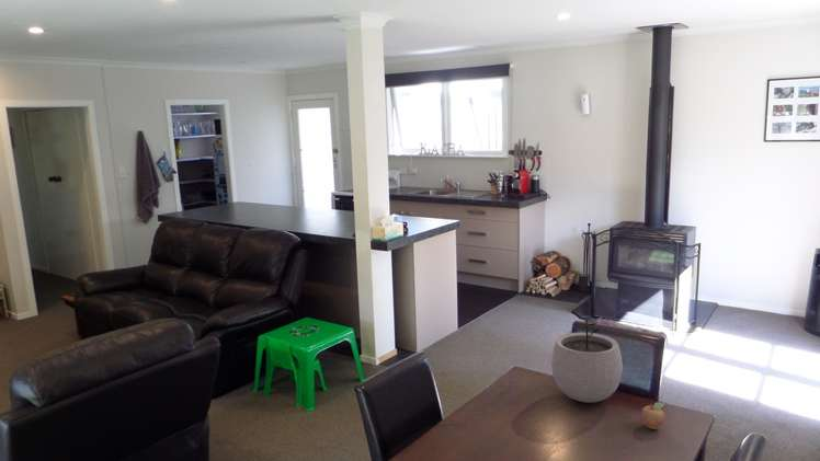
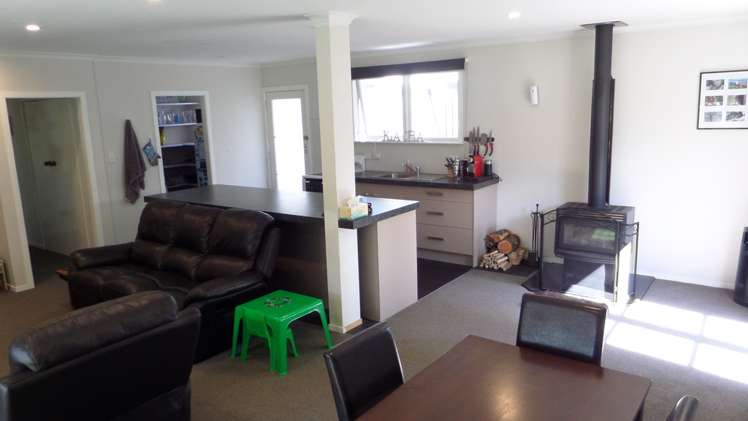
- fruit [640,401,665,430]
- plant pot [550,318,624,404]
